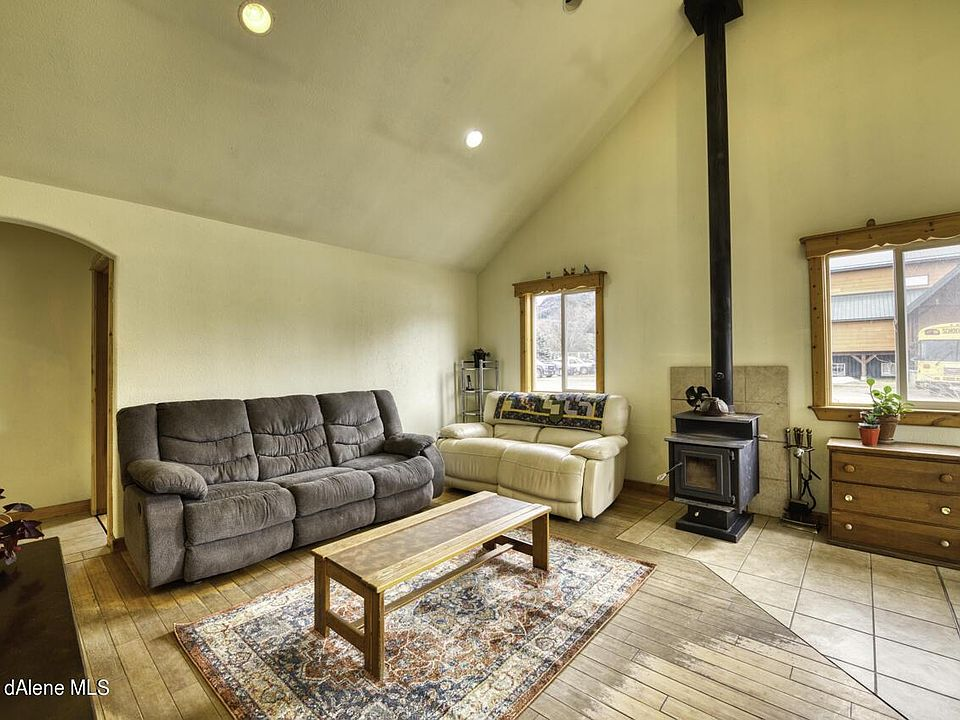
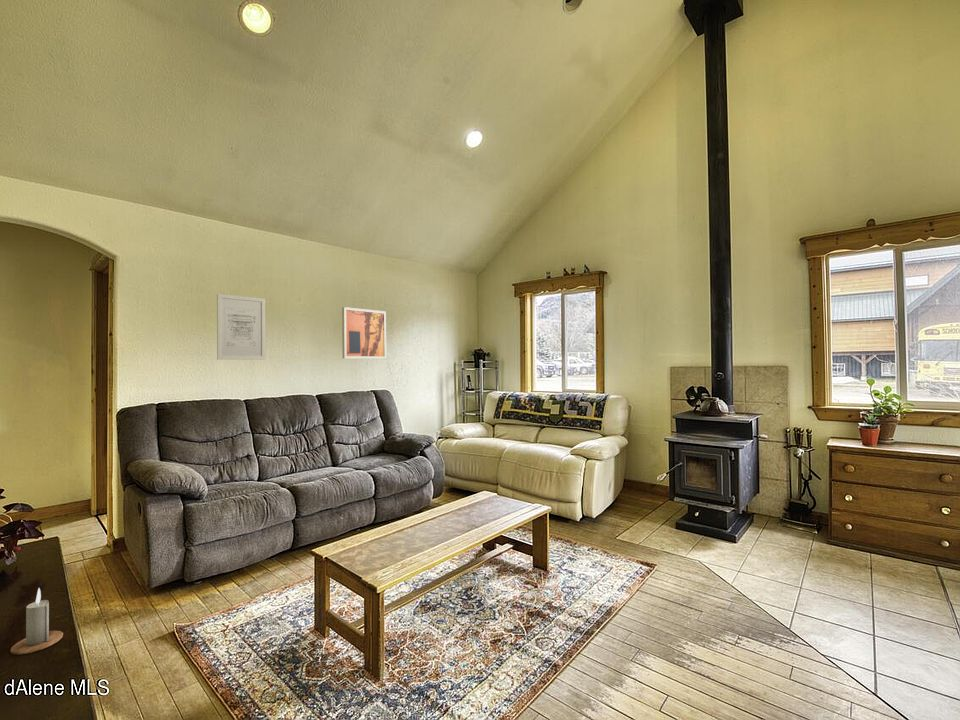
+ candle [9,587,64,656]
+ wall art [216,293,267,361]
+ wall art [341,306,387,360]
